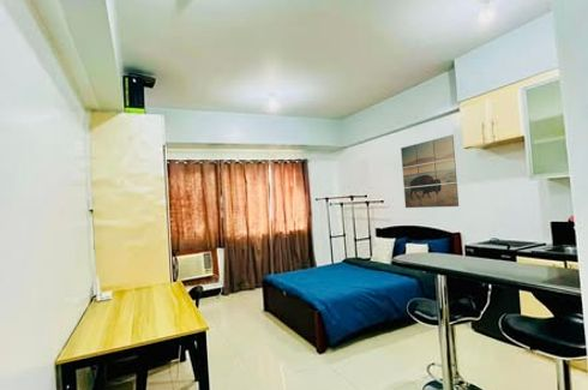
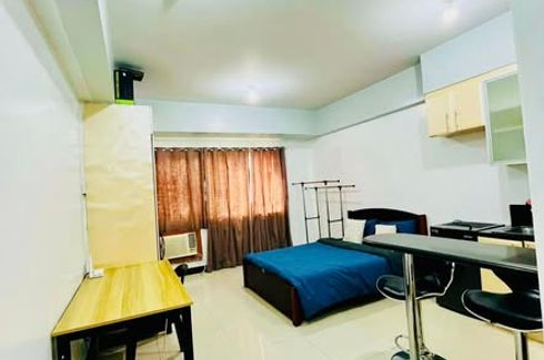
- wall art [400,134,460,209]
